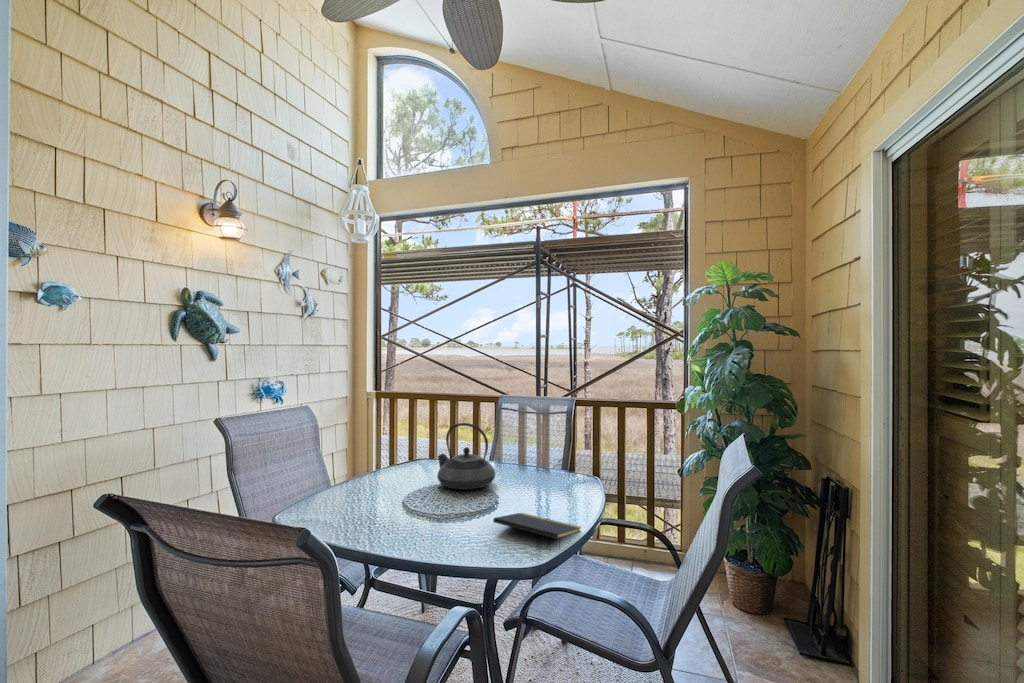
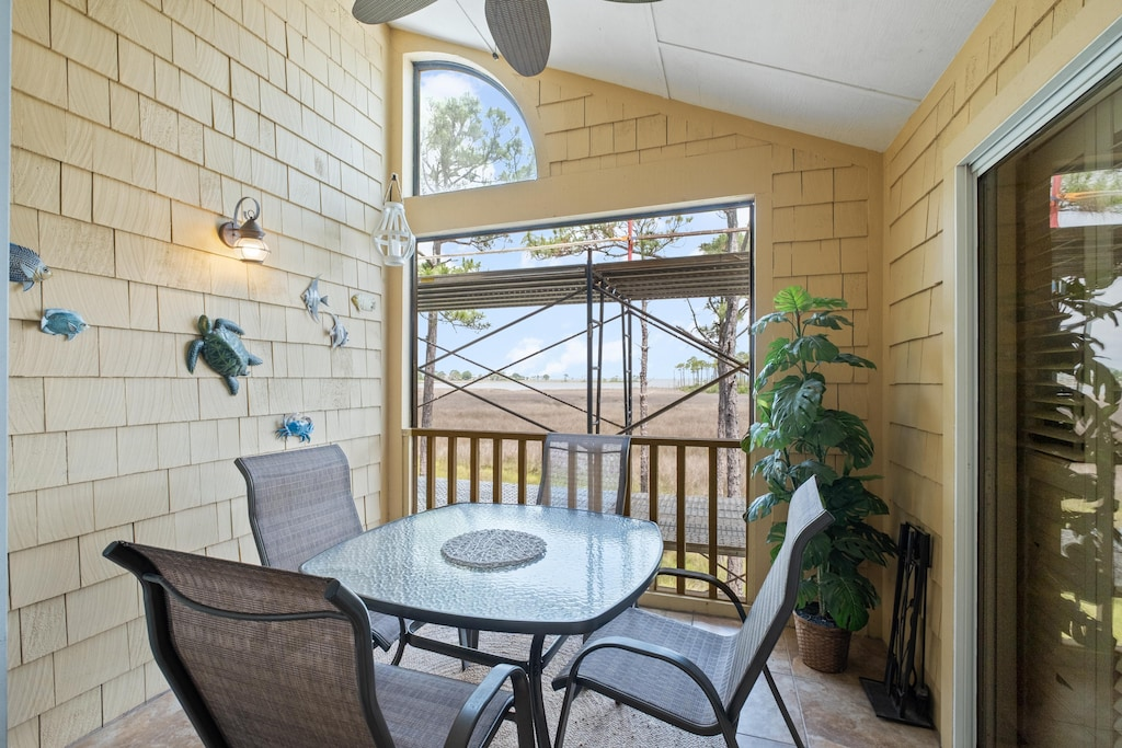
- notepad [492,512,582,551]
- teapot [437,422,496,491]
